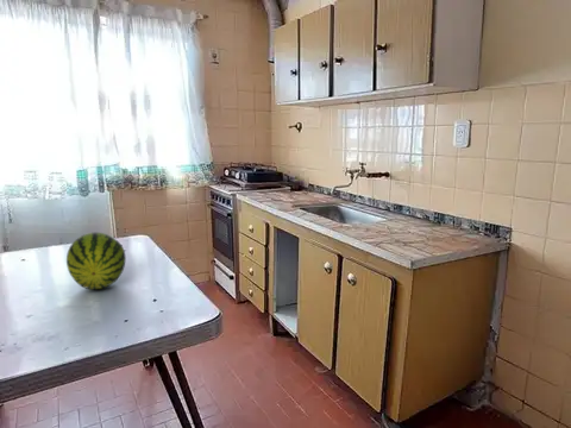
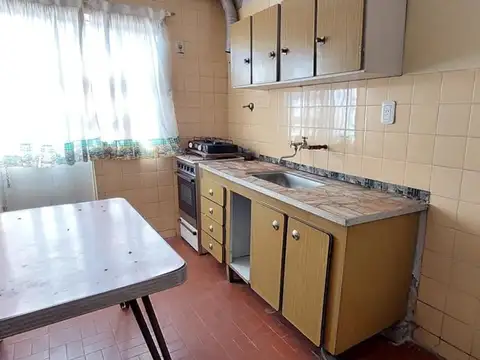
- fruit [65,232,127,290]
